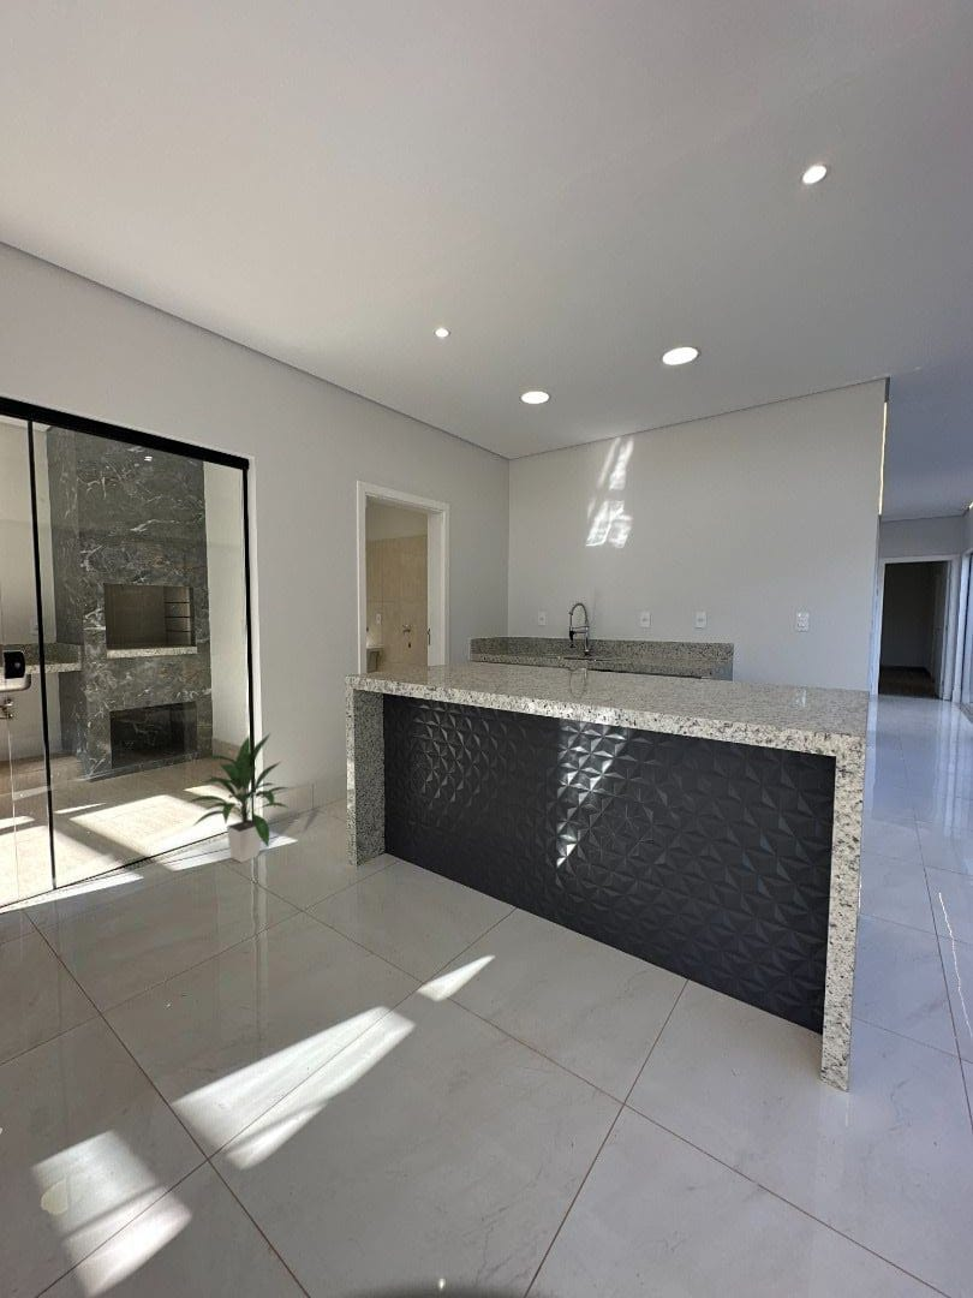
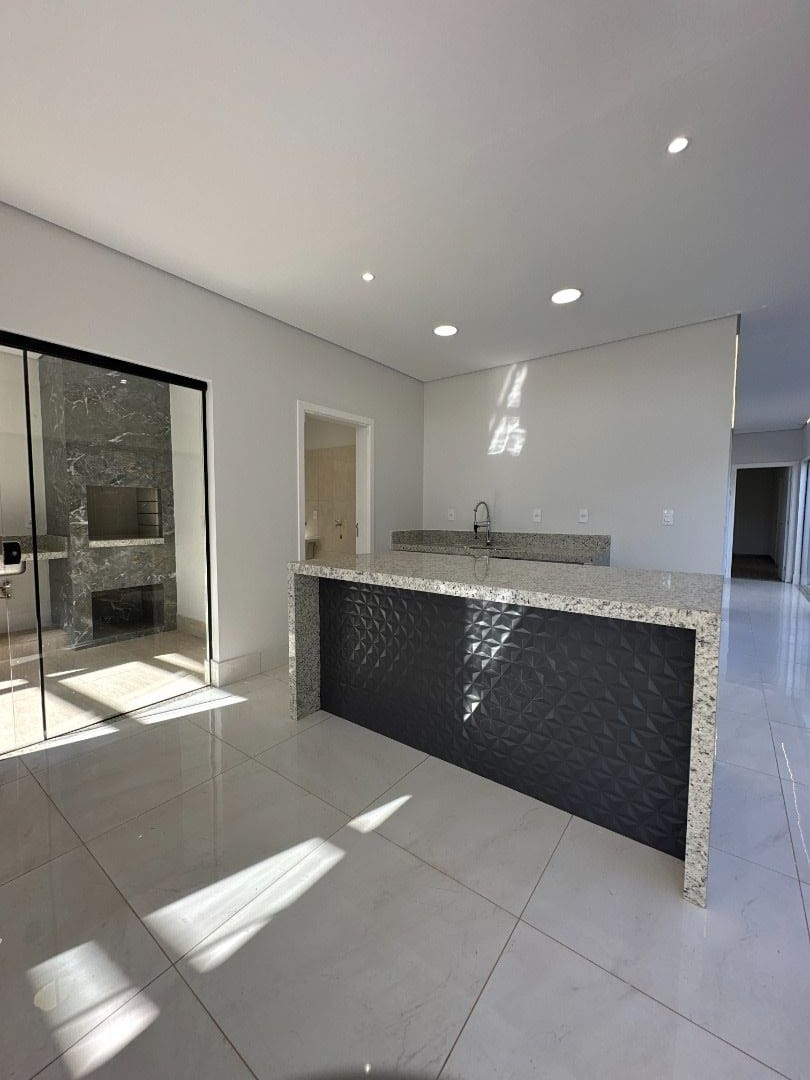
- indoor plant [183,733,291,863]
